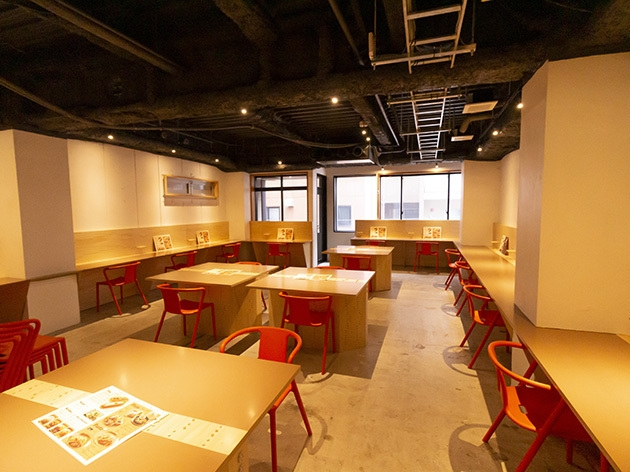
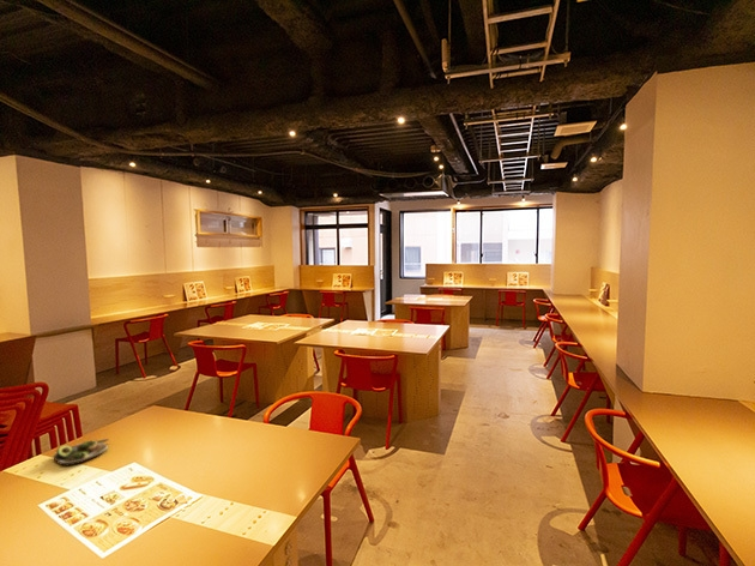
+ salad plate [53,438,110,466]
